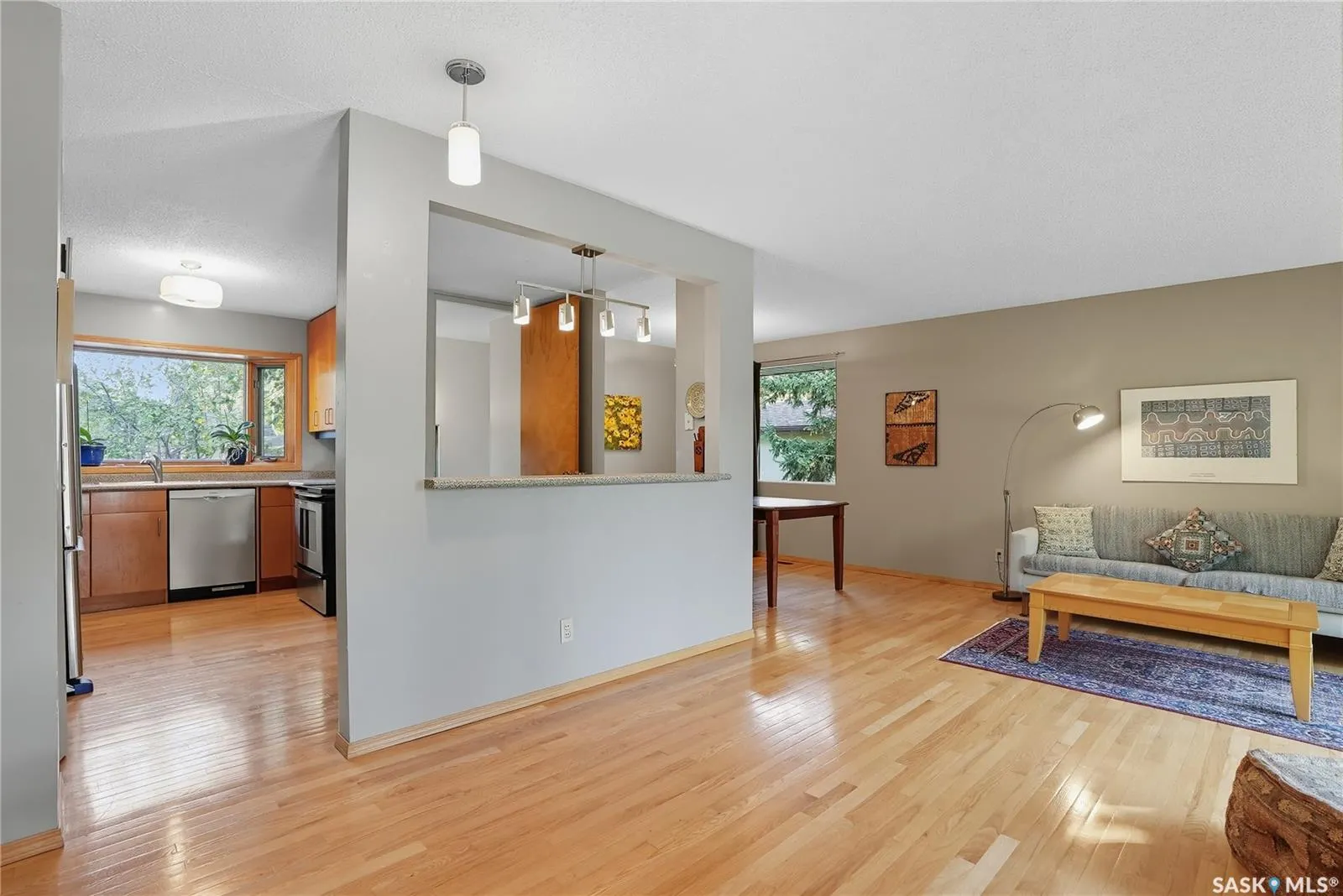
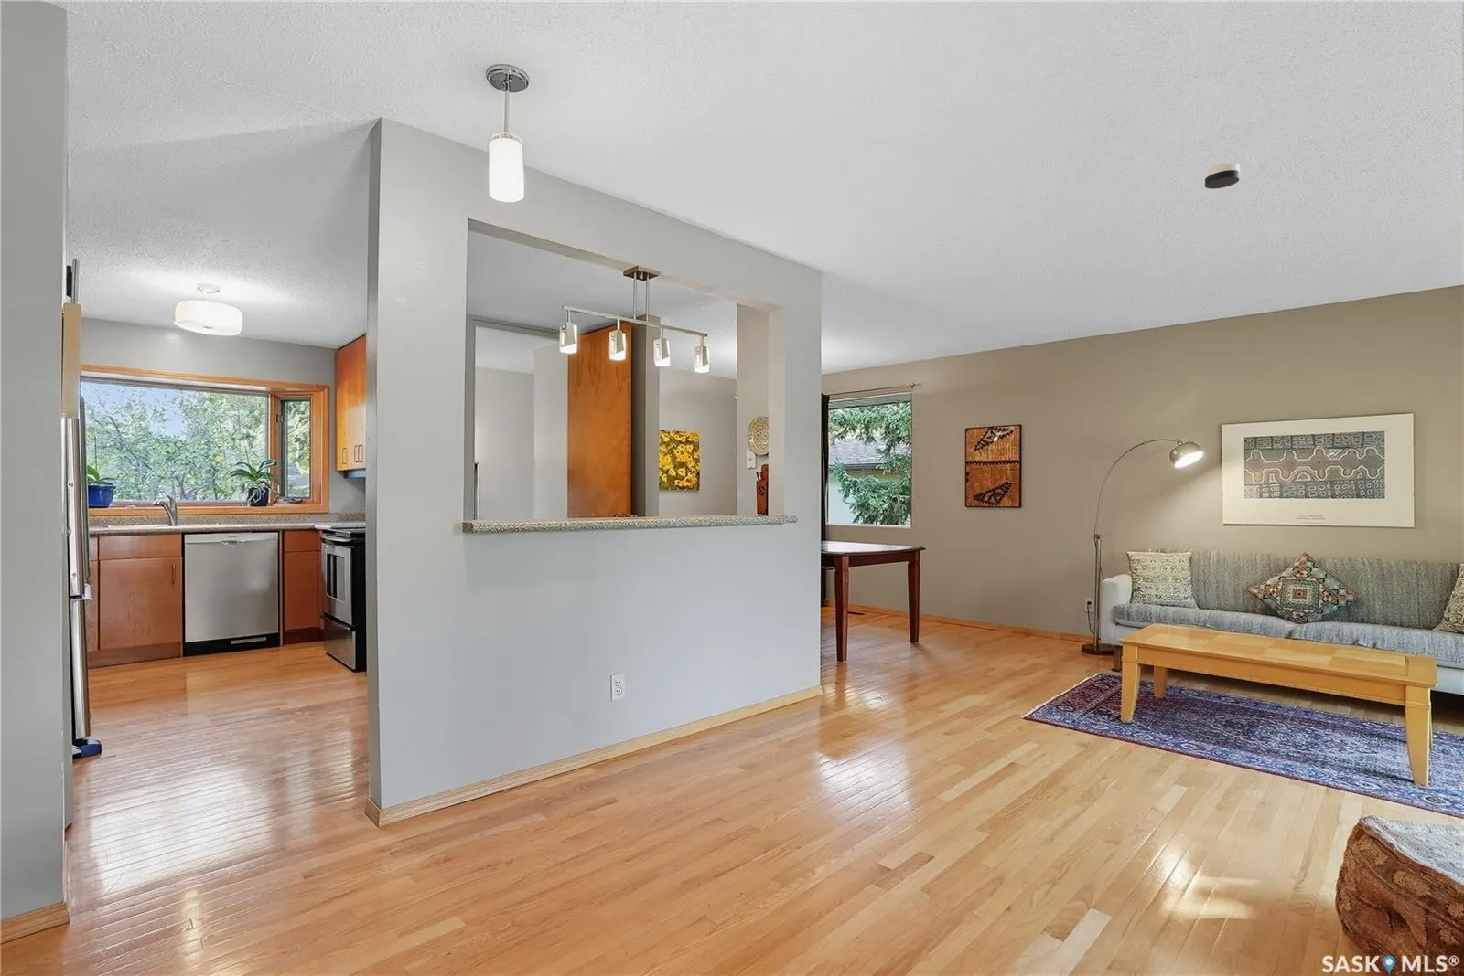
+ smoke detector [1205,162,1241,191]
